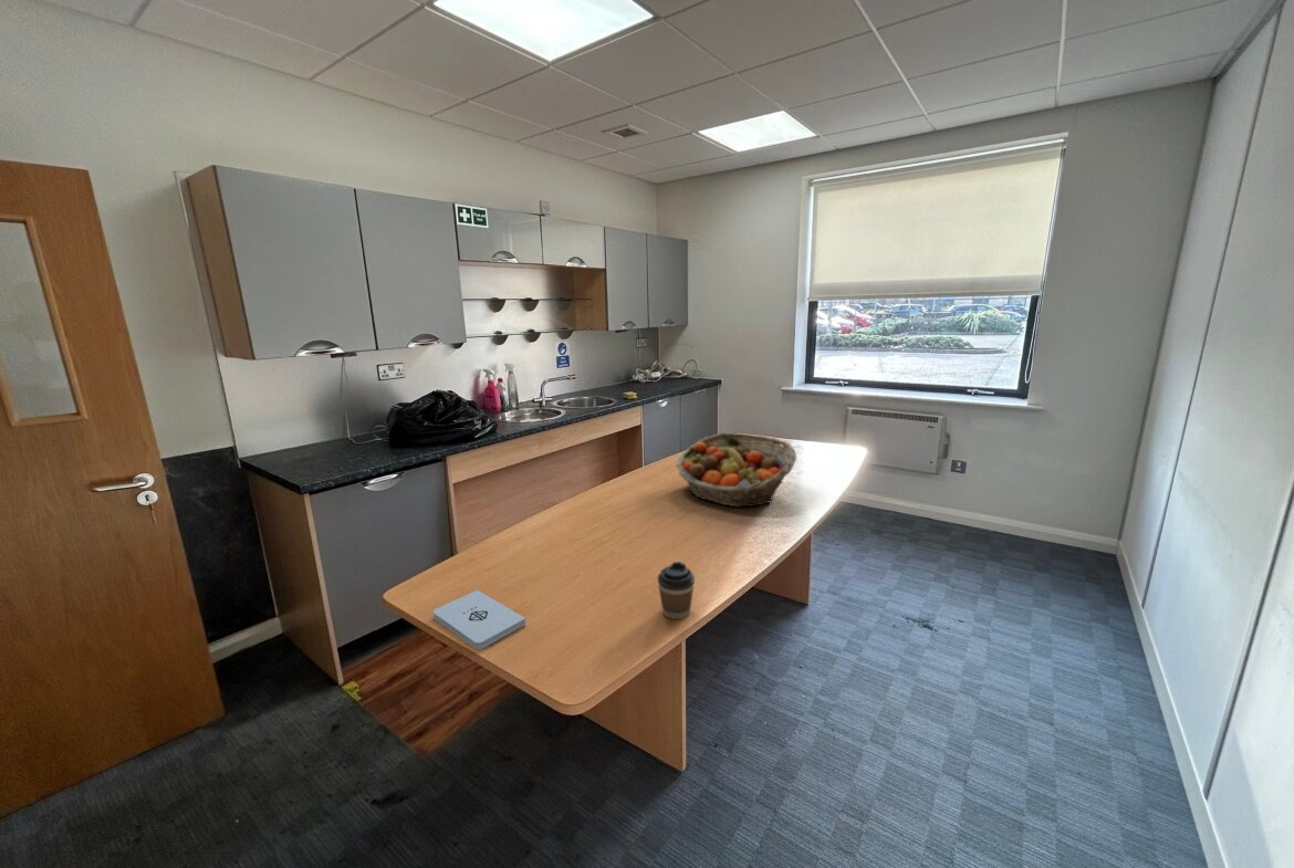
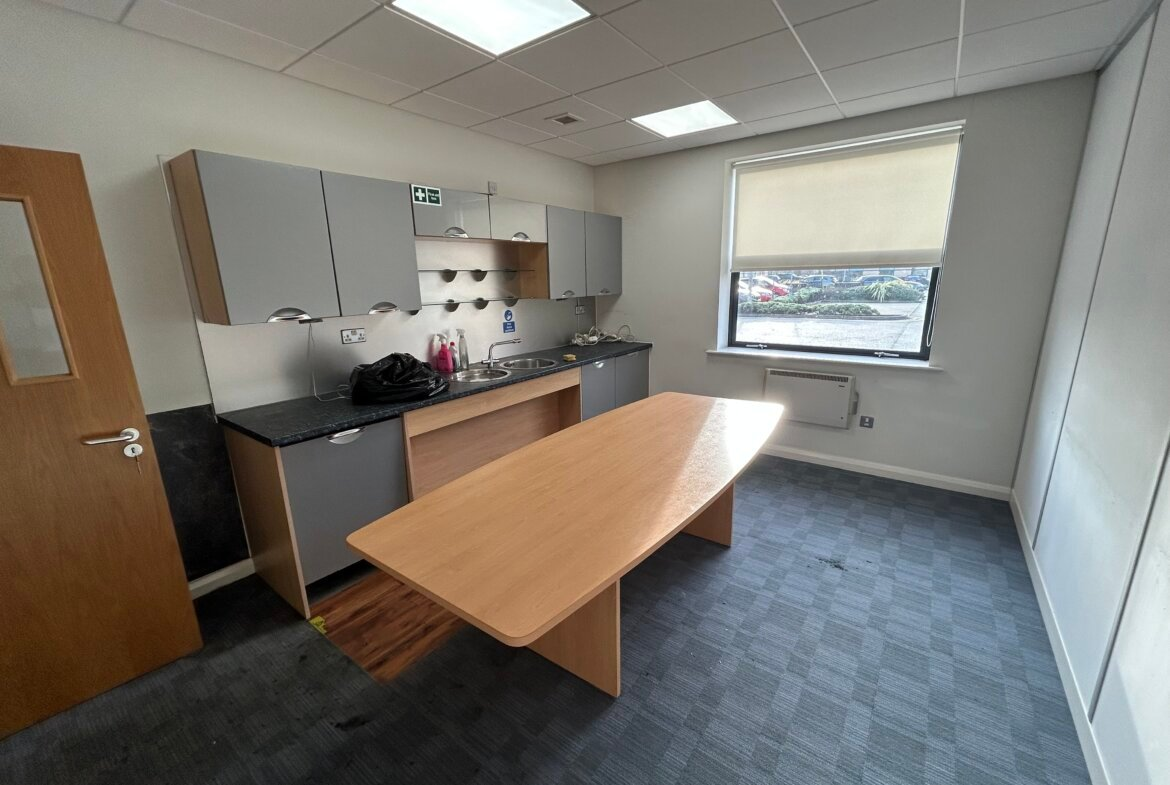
- fruit basket [676,432,797,508]
- coffee cup [657,561,696,620]
- notepad [432,589,526,650]
